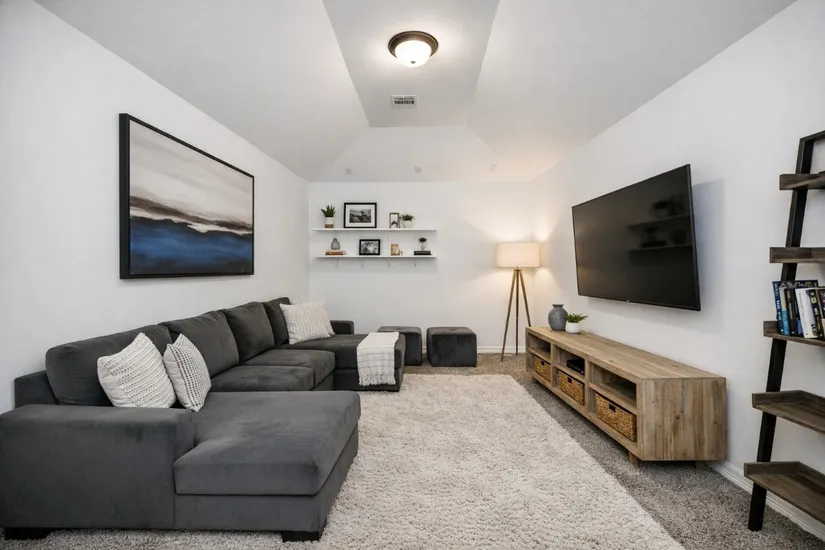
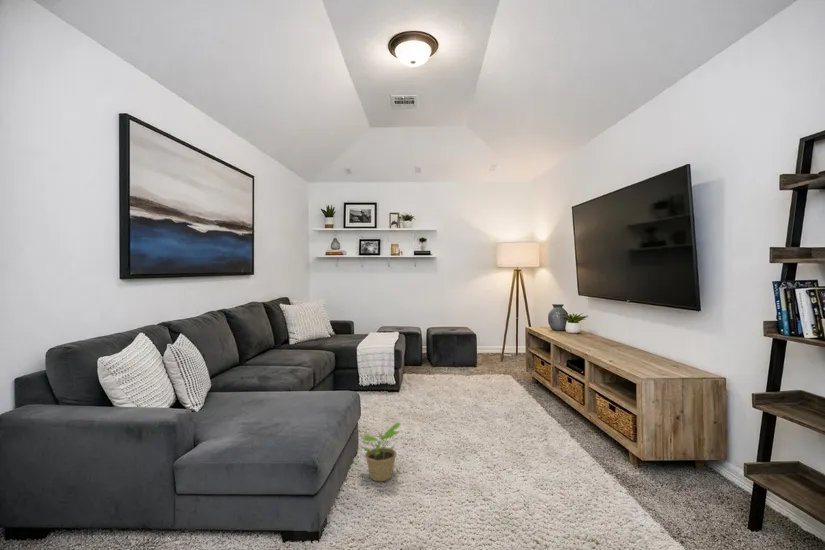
+ potted plant [360,422,401,482]
